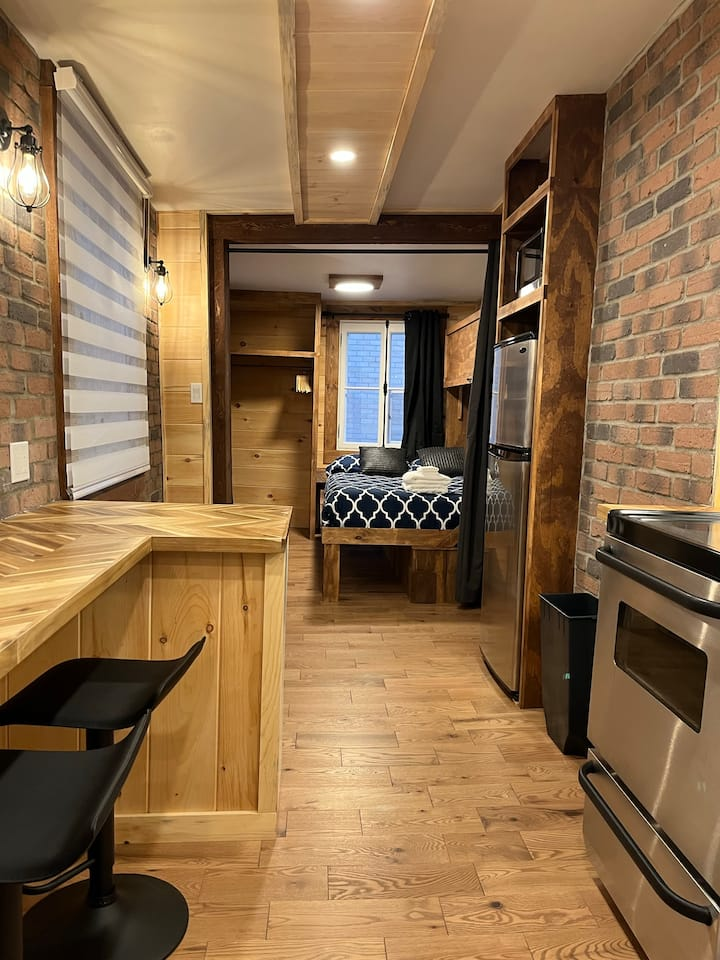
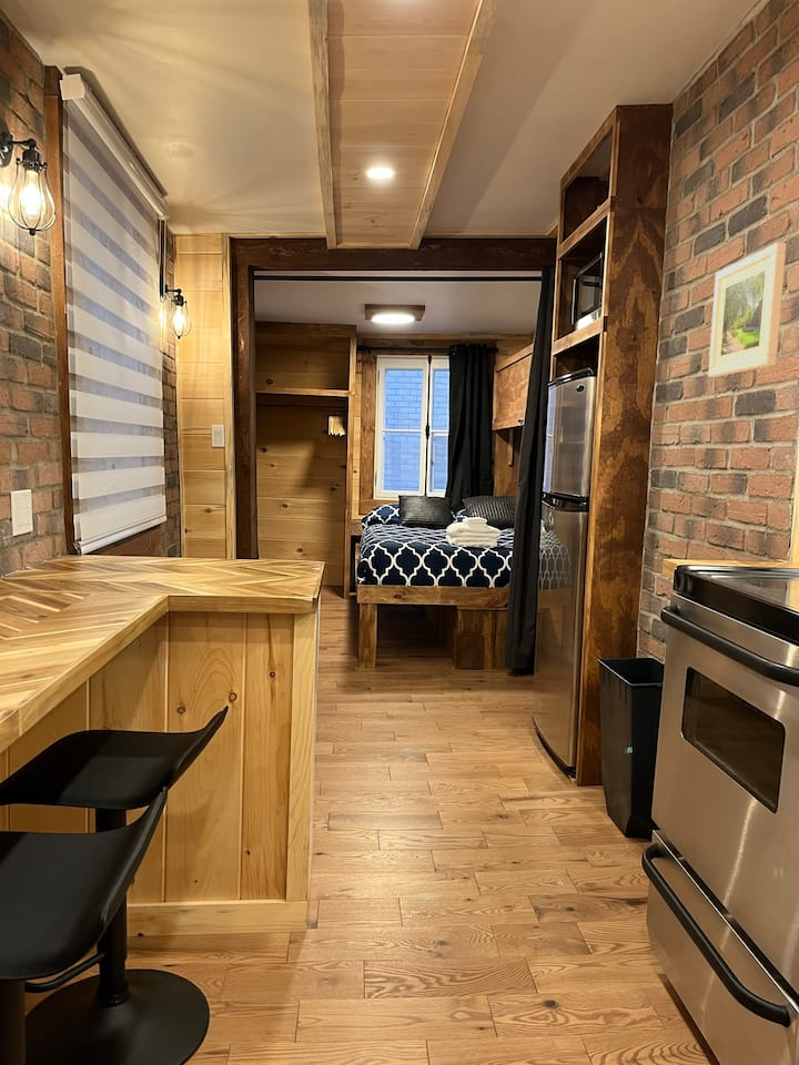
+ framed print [707,242,788,378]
